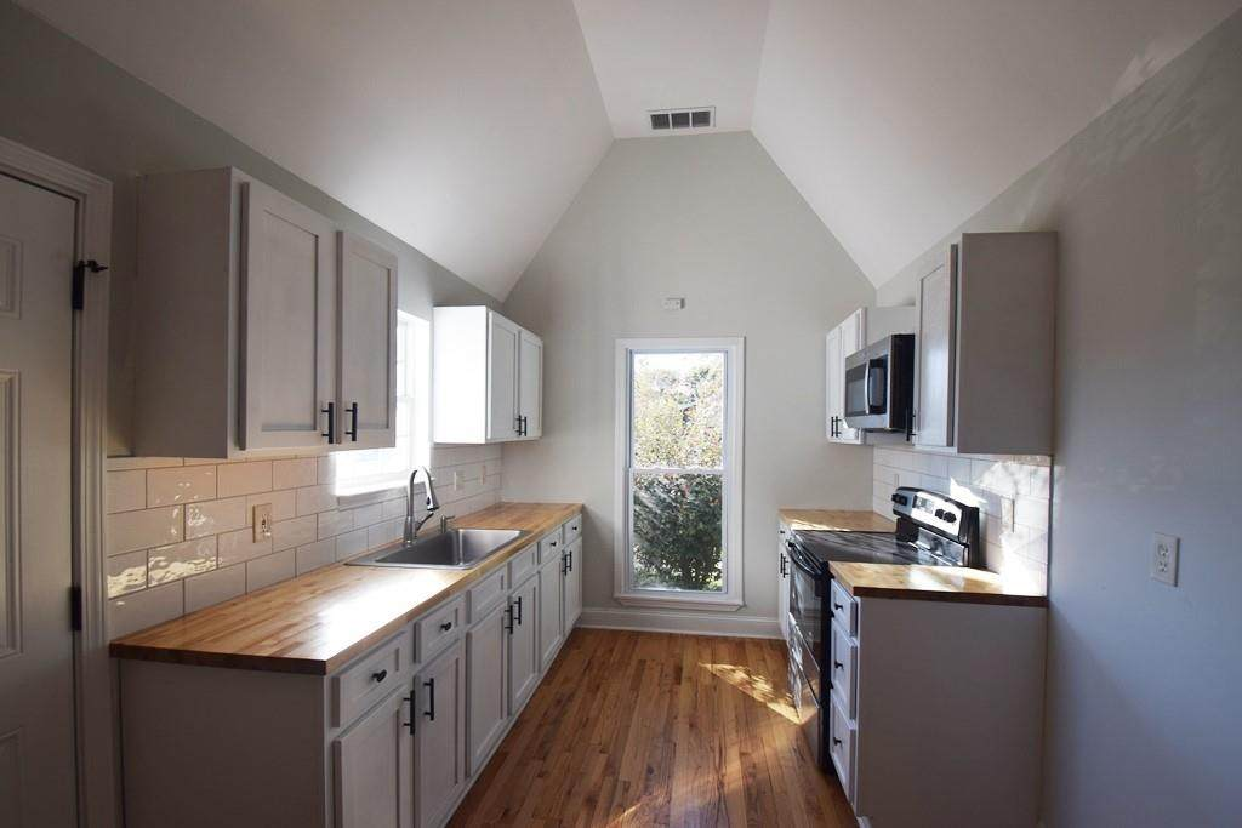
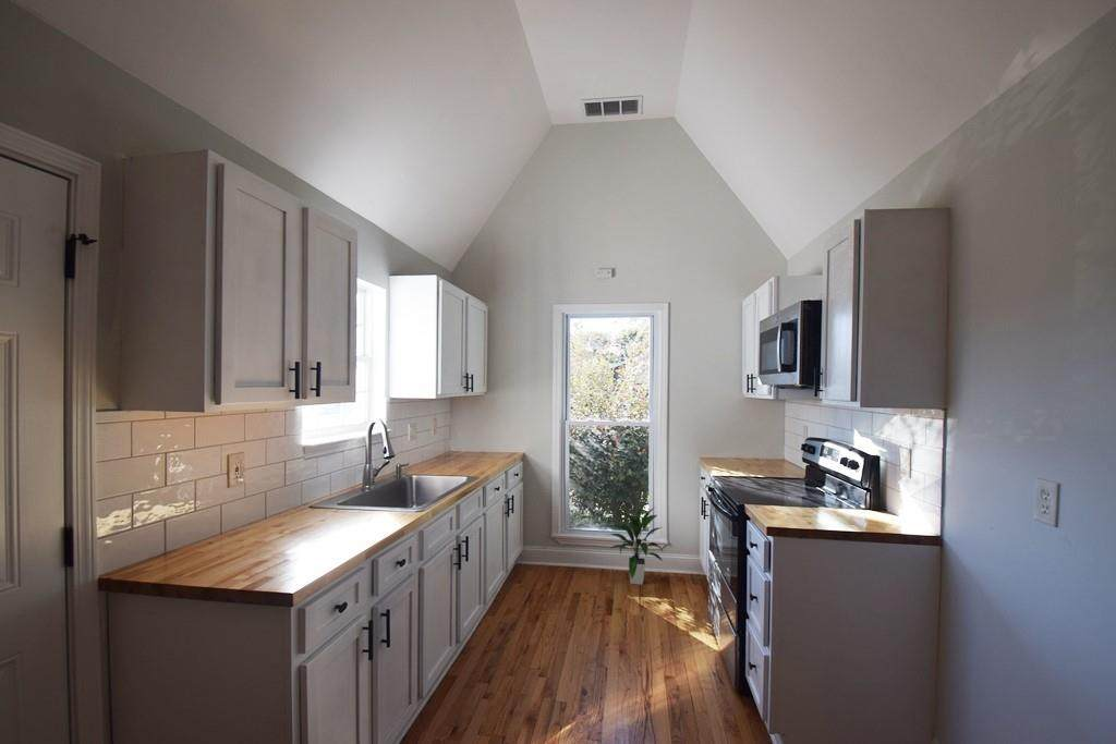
+ indoor plant [606,503,664,586]
